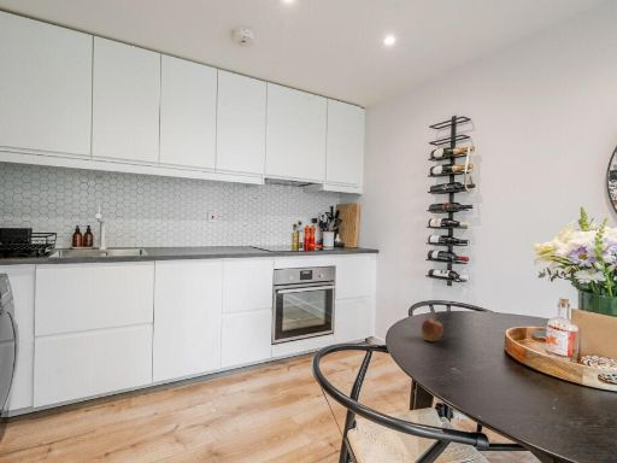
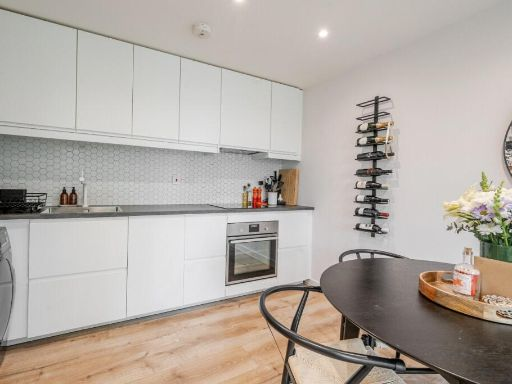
- fruit [421,317,445,342]
